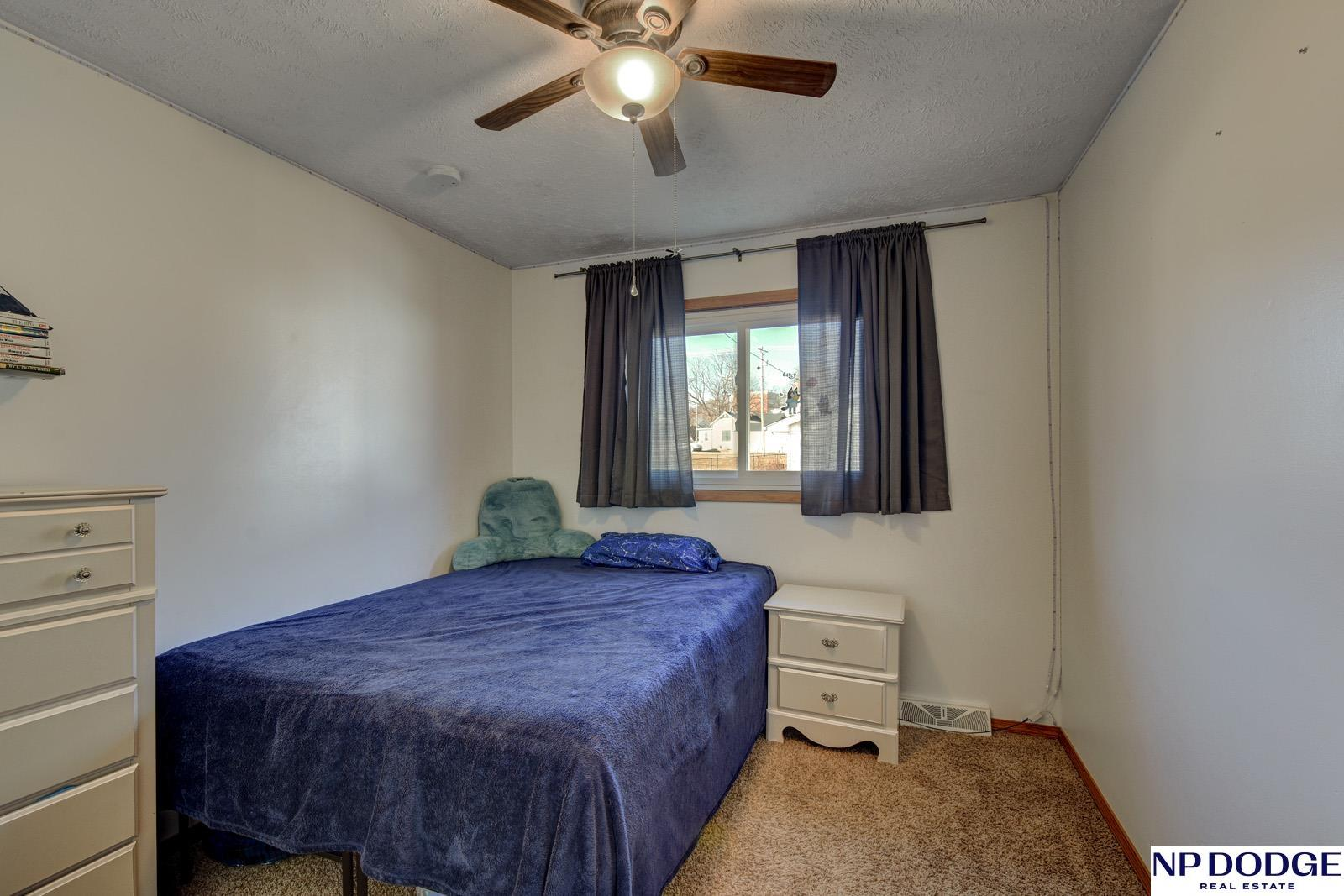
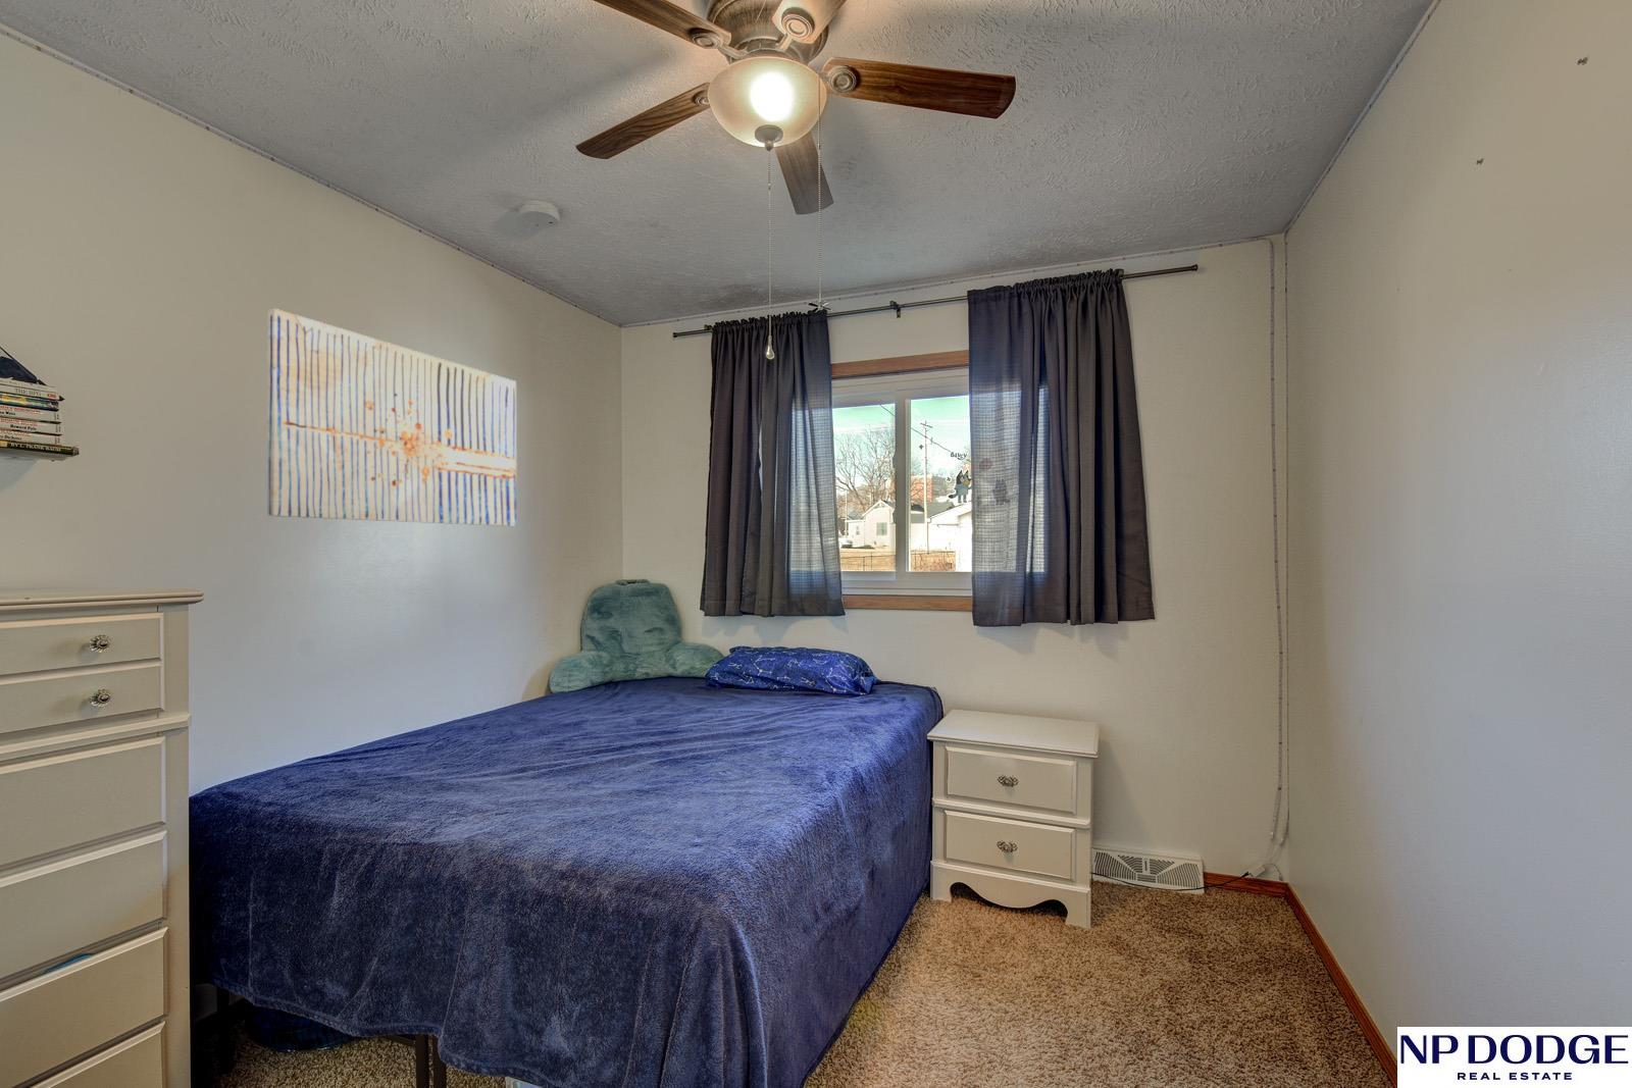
+ wall art [266,308,517,527]
